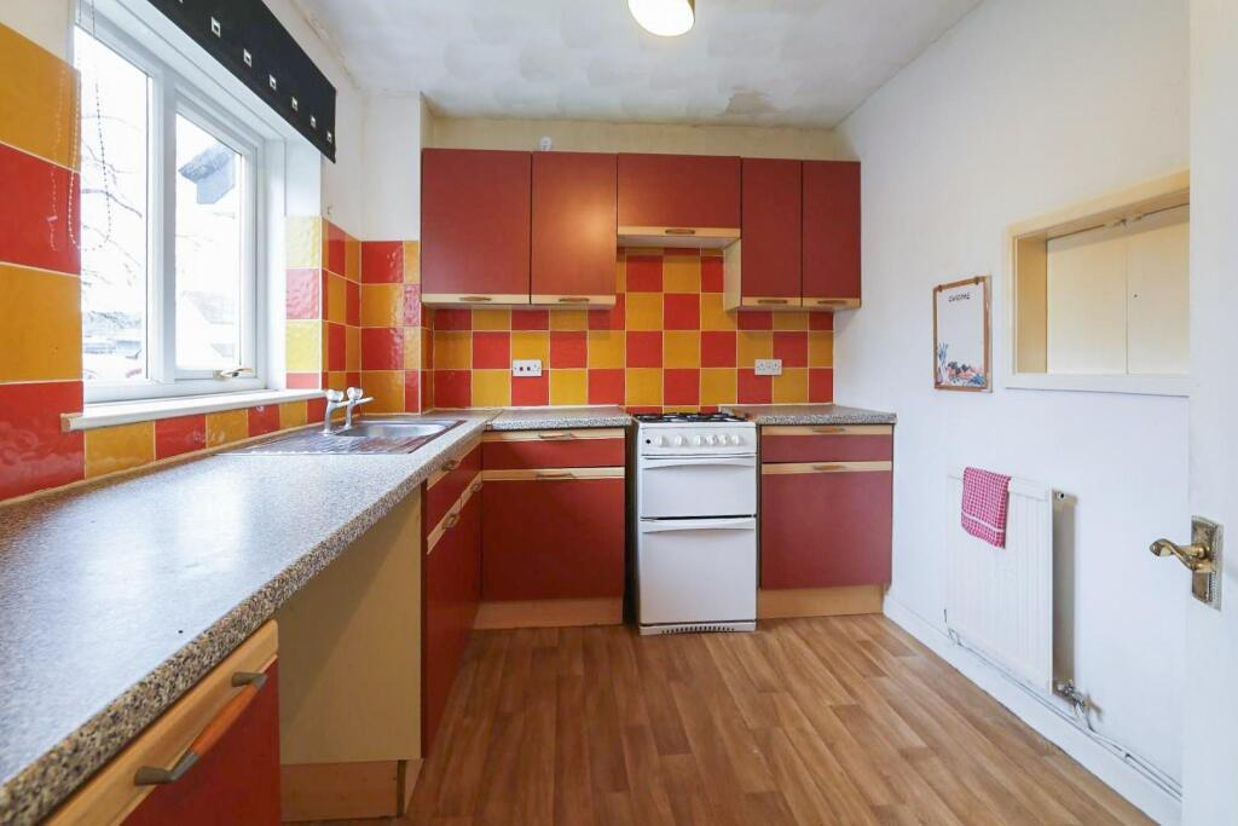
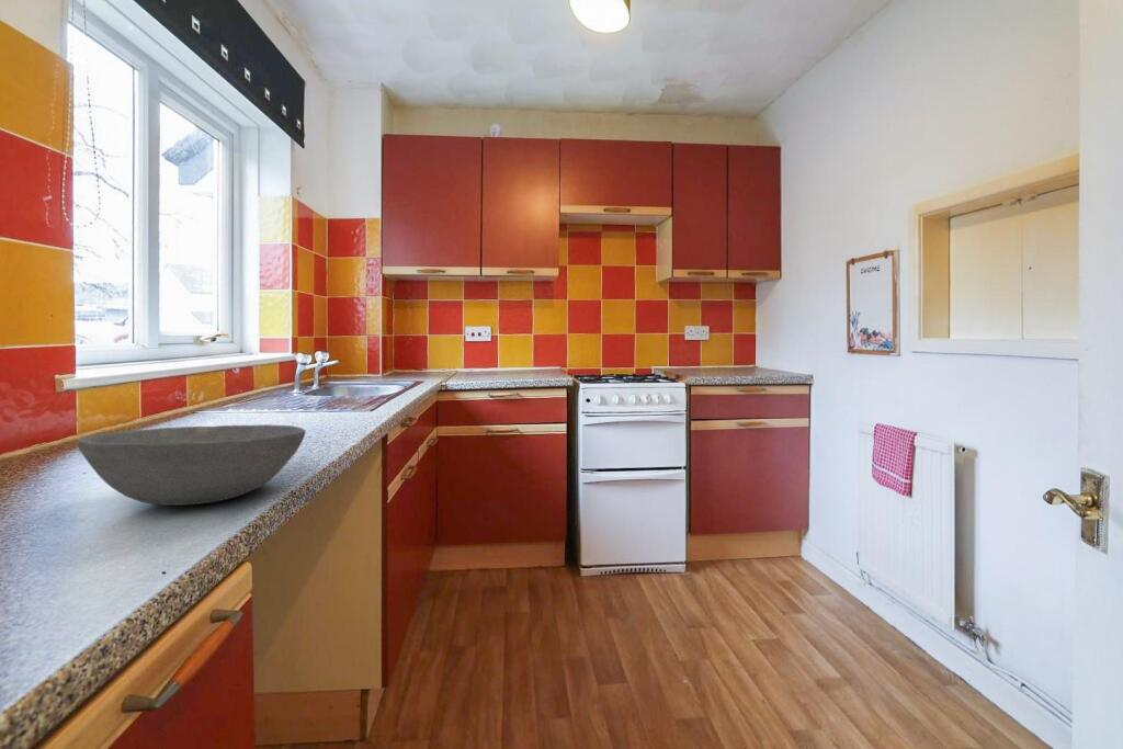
+ bowl [77,423,307,507]
